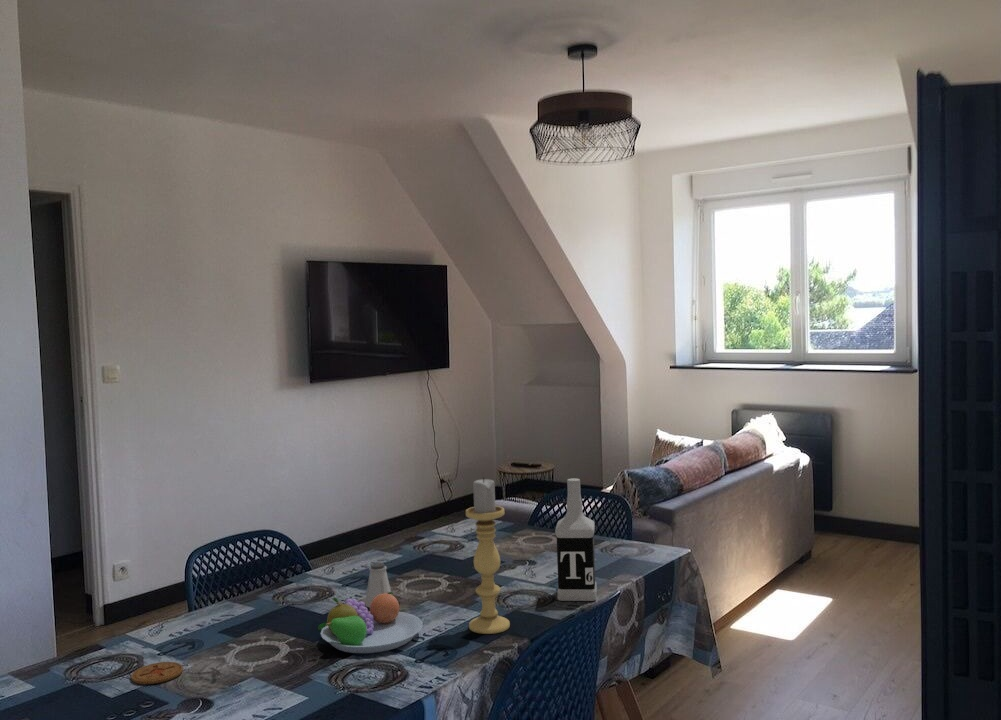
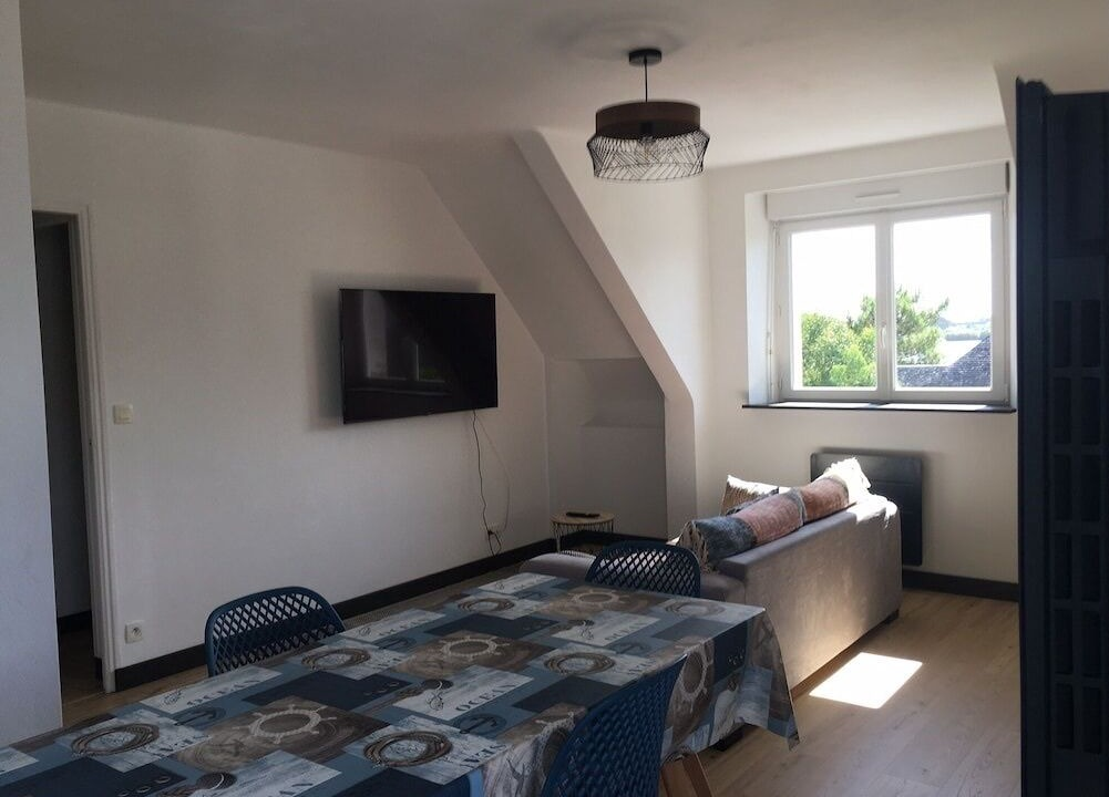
- saltshaker [364,562,393,609]
- fruit bowl [317,591,424,654]
- candle holder [465,476,511,635]
- vodka [554,477,598,602]
- coaster [130,661,184,685]
